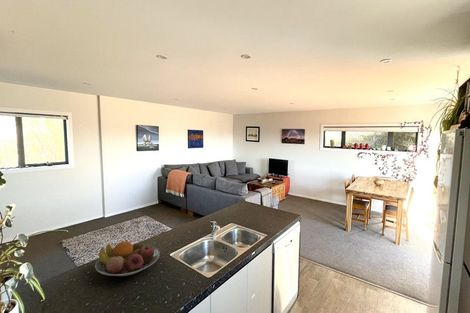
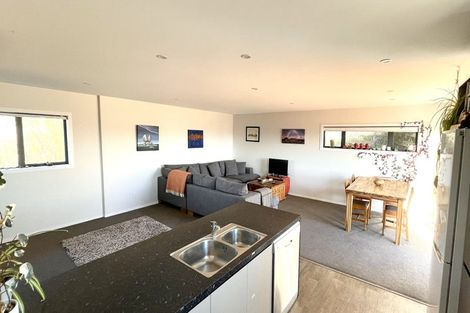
- fruit bowl [94,240,161,277]
